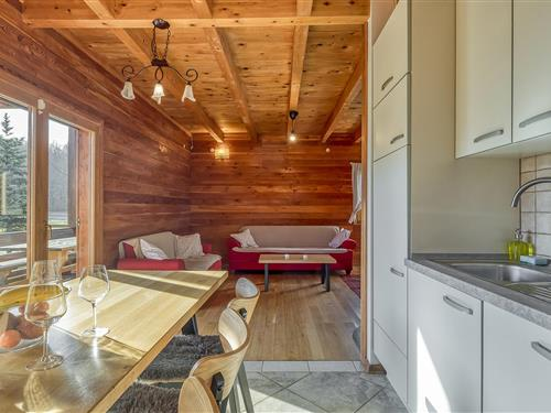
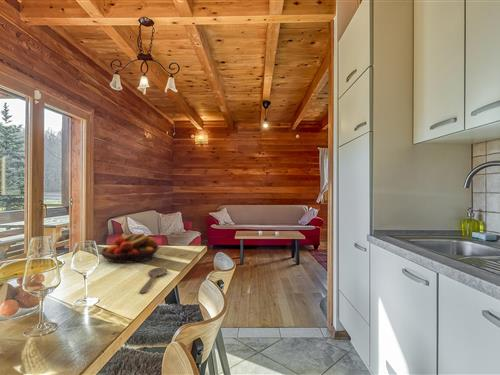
+ wooden spoon [138,267,168,294]
+ fruit bowl [100,232,160,264]
